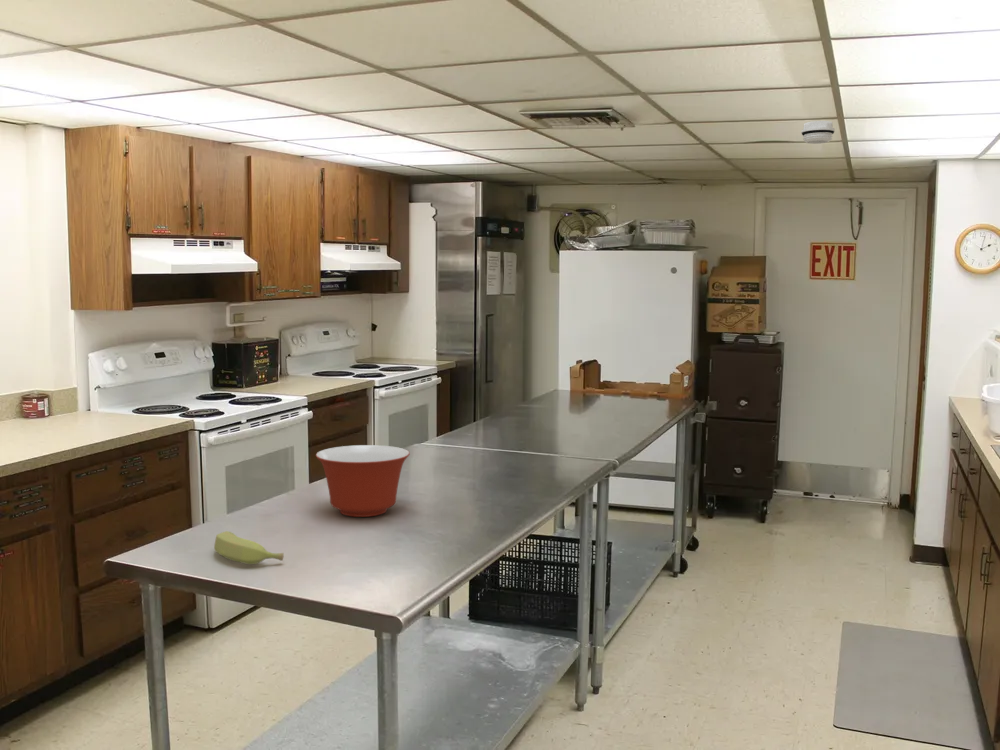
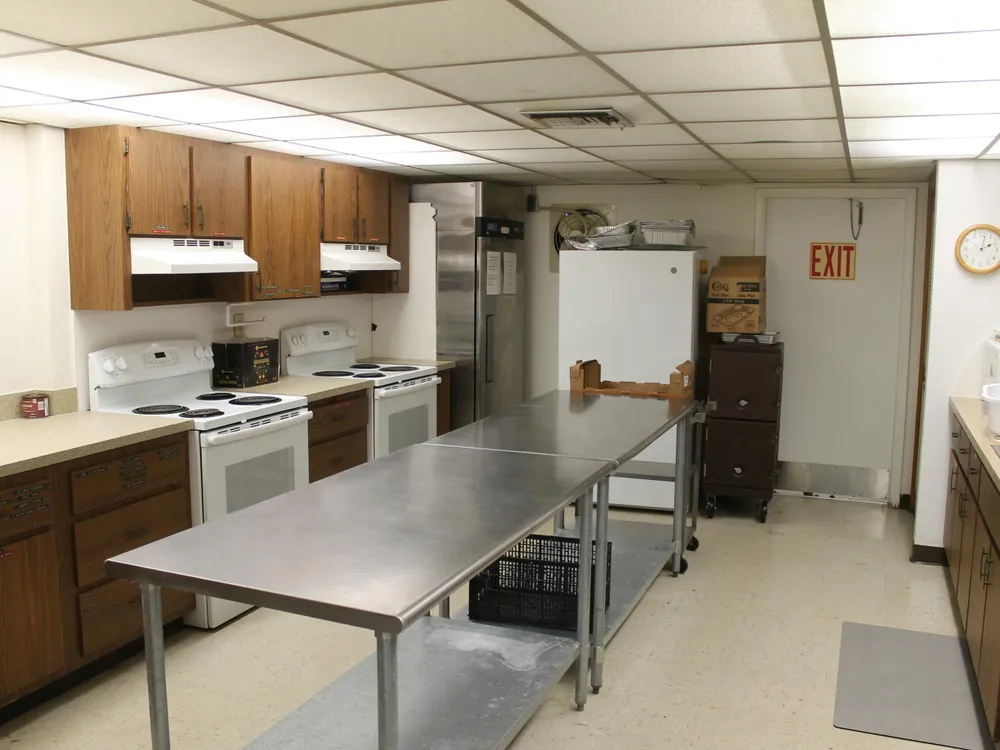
- smoke detector [800,120,836,145]
- mixing bowl [315,444,411,518]
- banana [213,530,285,565]
